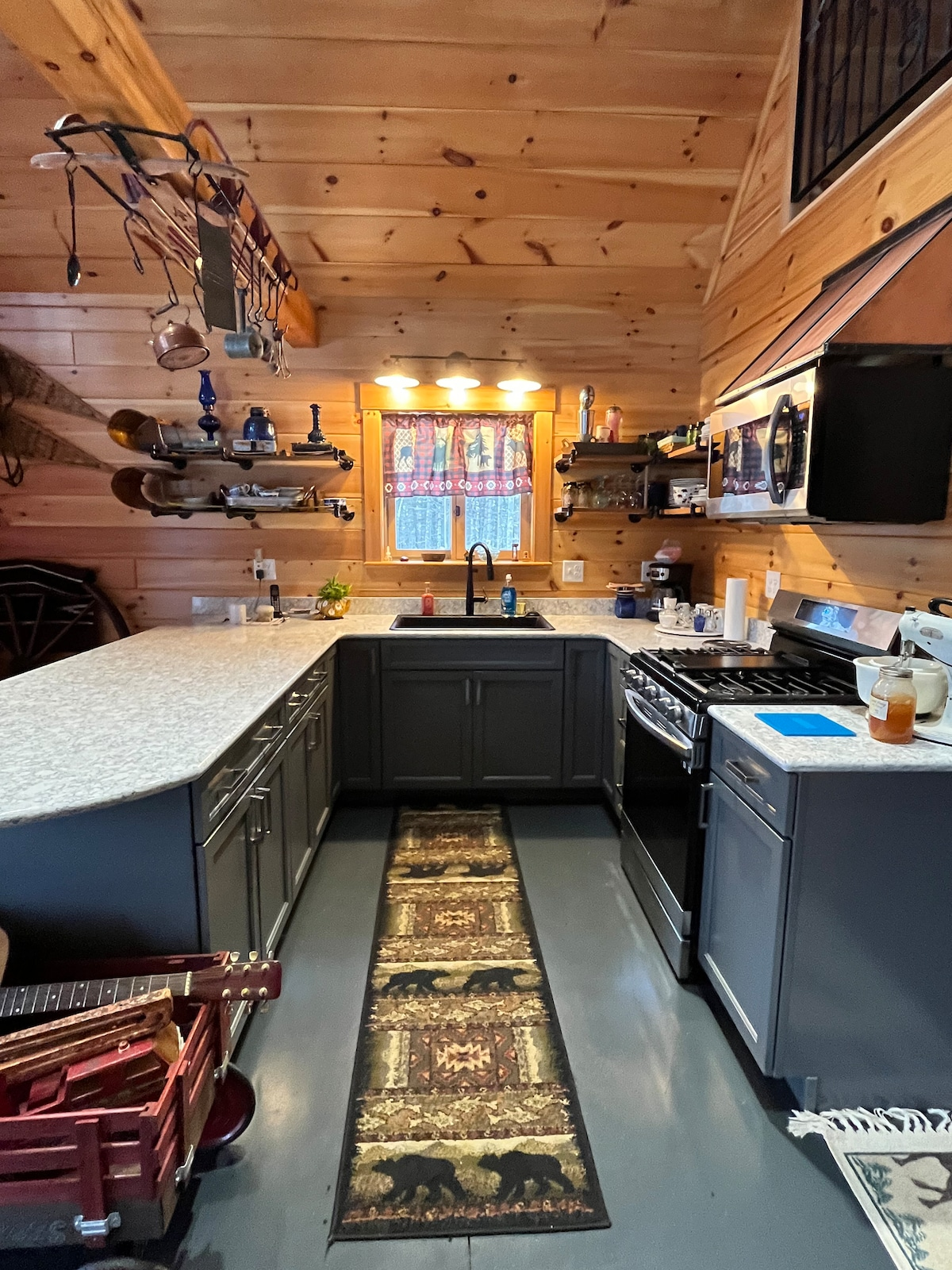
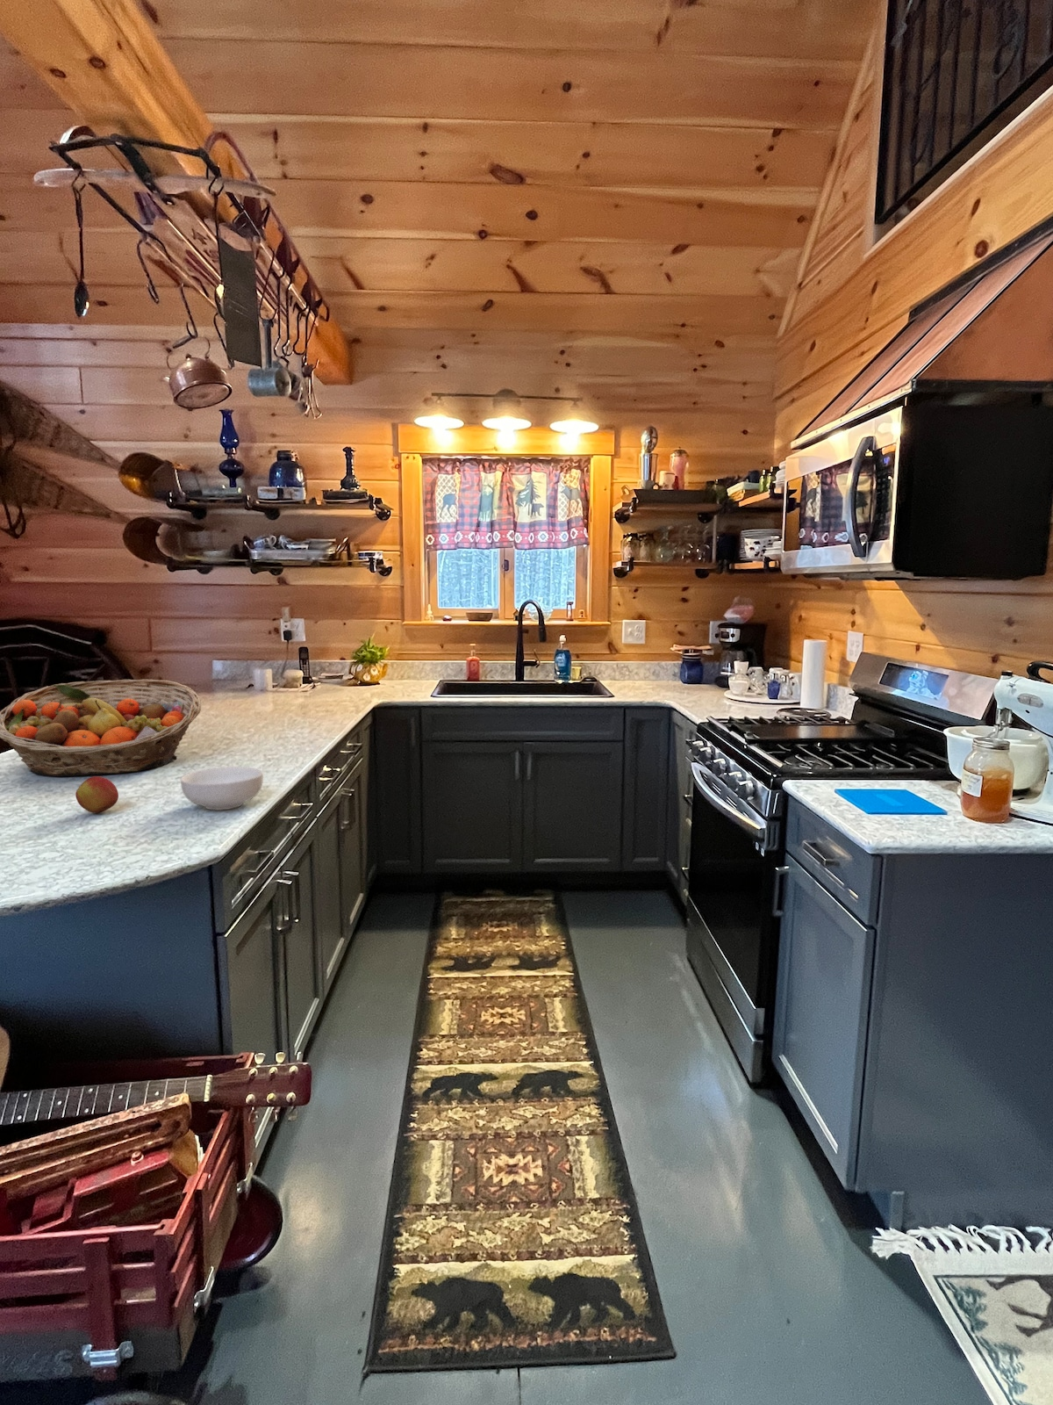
+ apple [74,776,119,814]
+ cereal bowl [180,766,264,811]
+ fruit basket [0,679,201,777]
